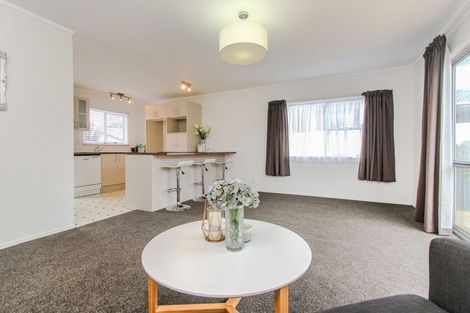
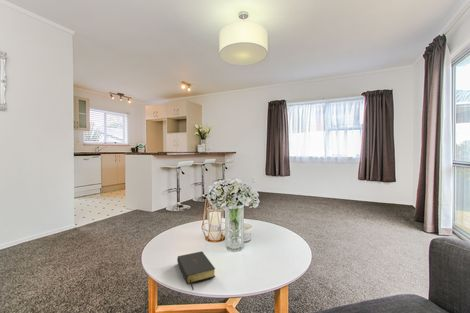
+ bible [176,251,216,291]
